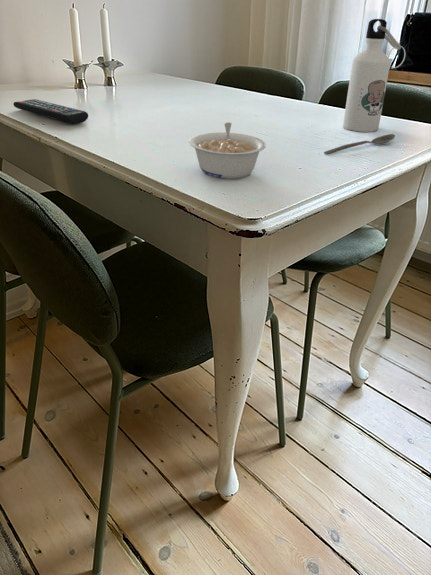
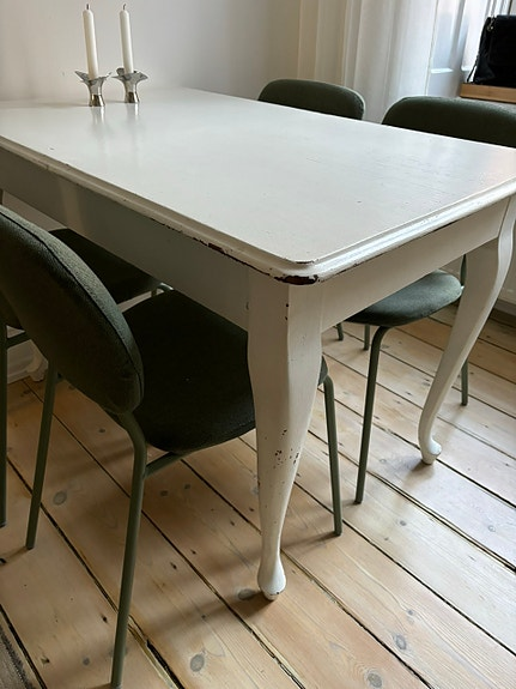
- water bottle [342,18,407,133]
- legume [188,122,267,180]
- spoon [323,133,396,155]
- remote control [13,98,89,125]
